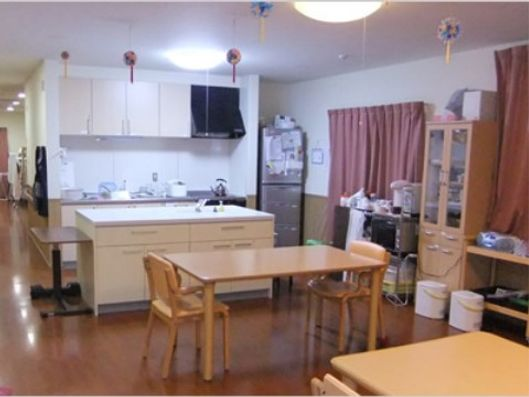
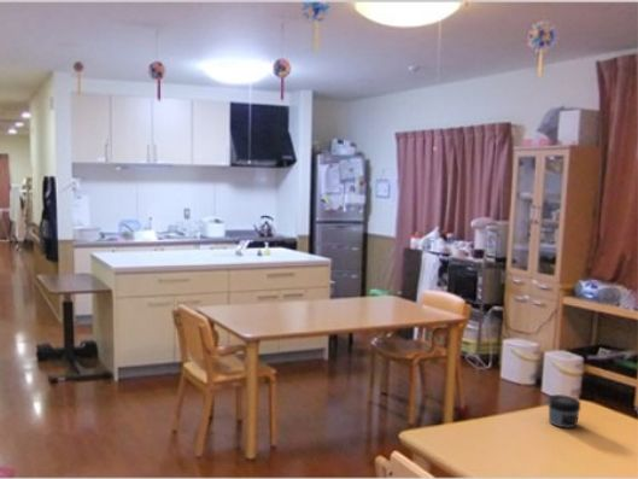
+ jar [546,393,581,430]
